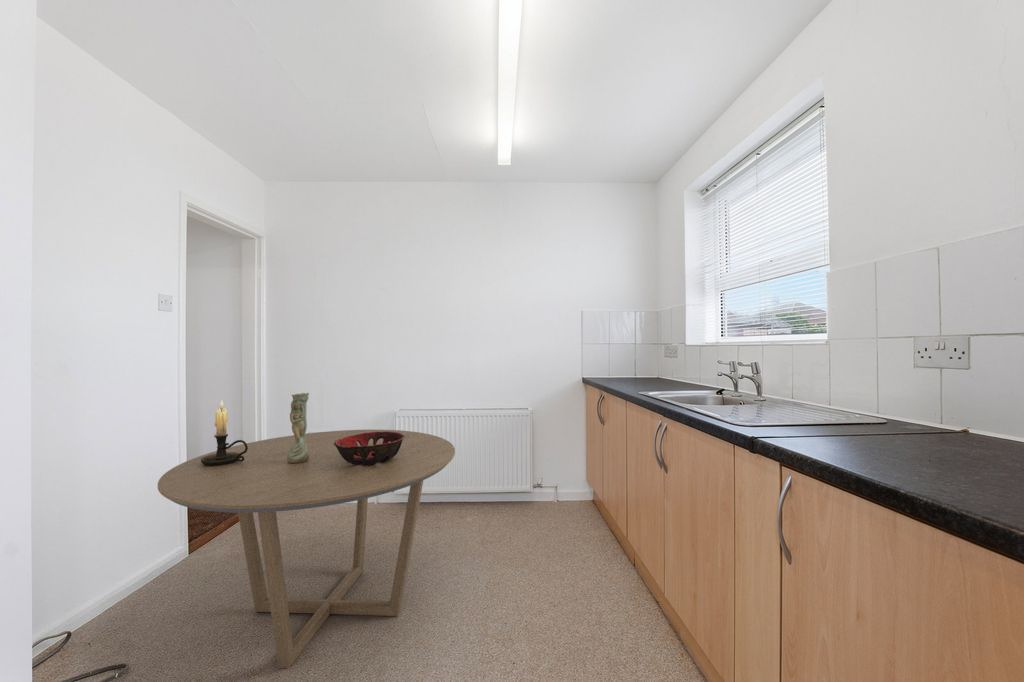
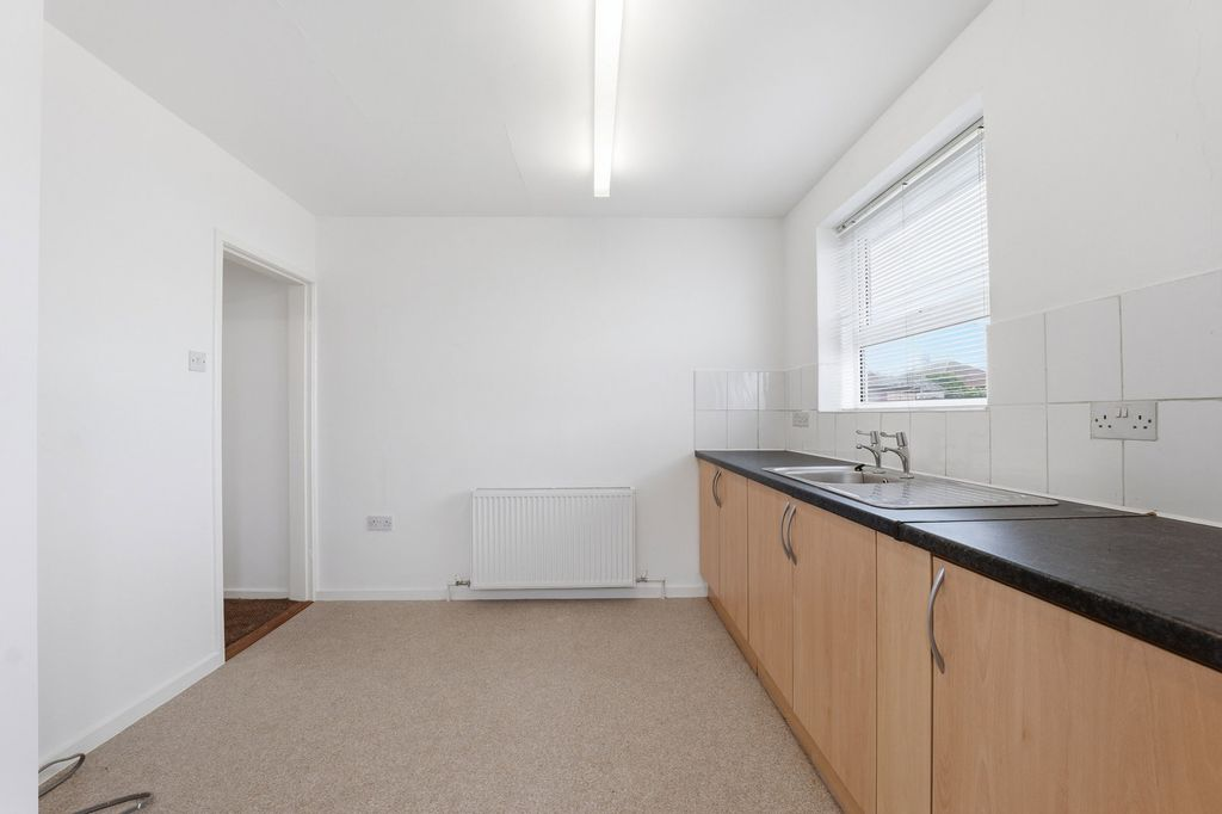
- decorative bowl [334,431,405,465]
- dining table [157,429,456,669]
- vase [287,392,310,463]
- candle holder [201,399,248,466]
